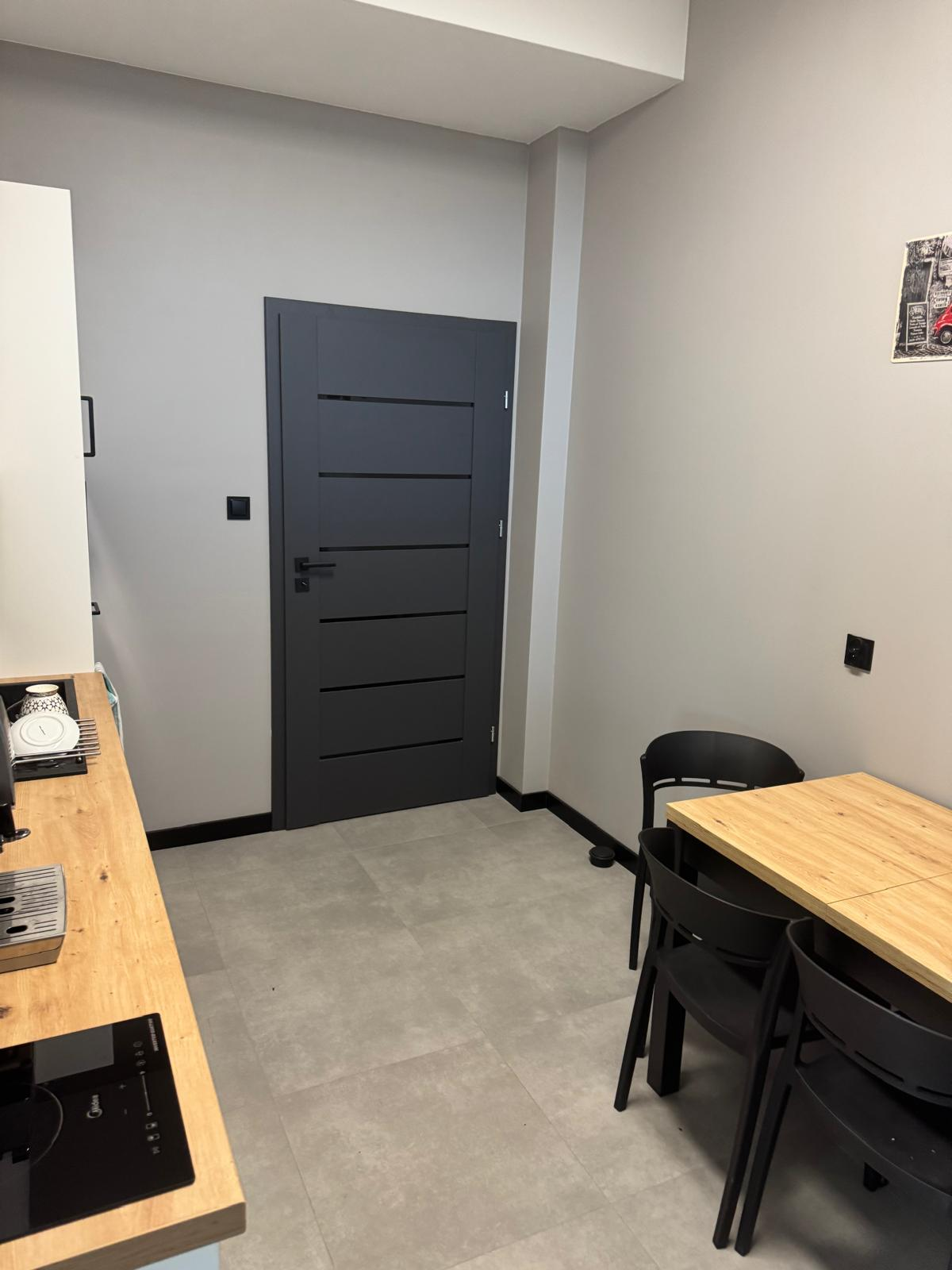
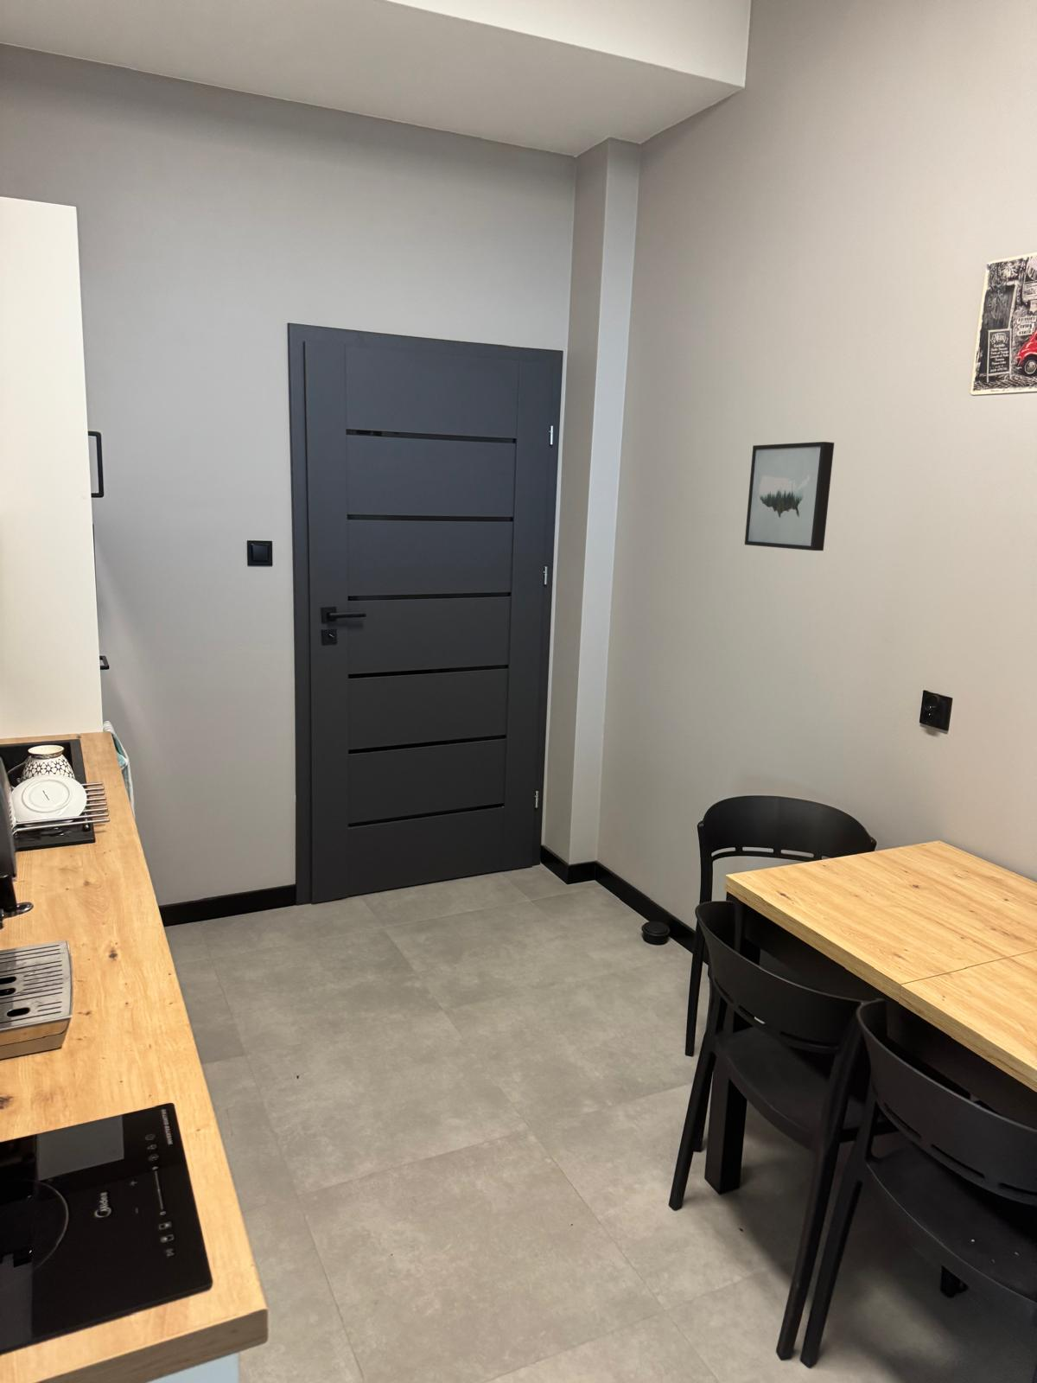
+ wall art [744,441,834,551]
